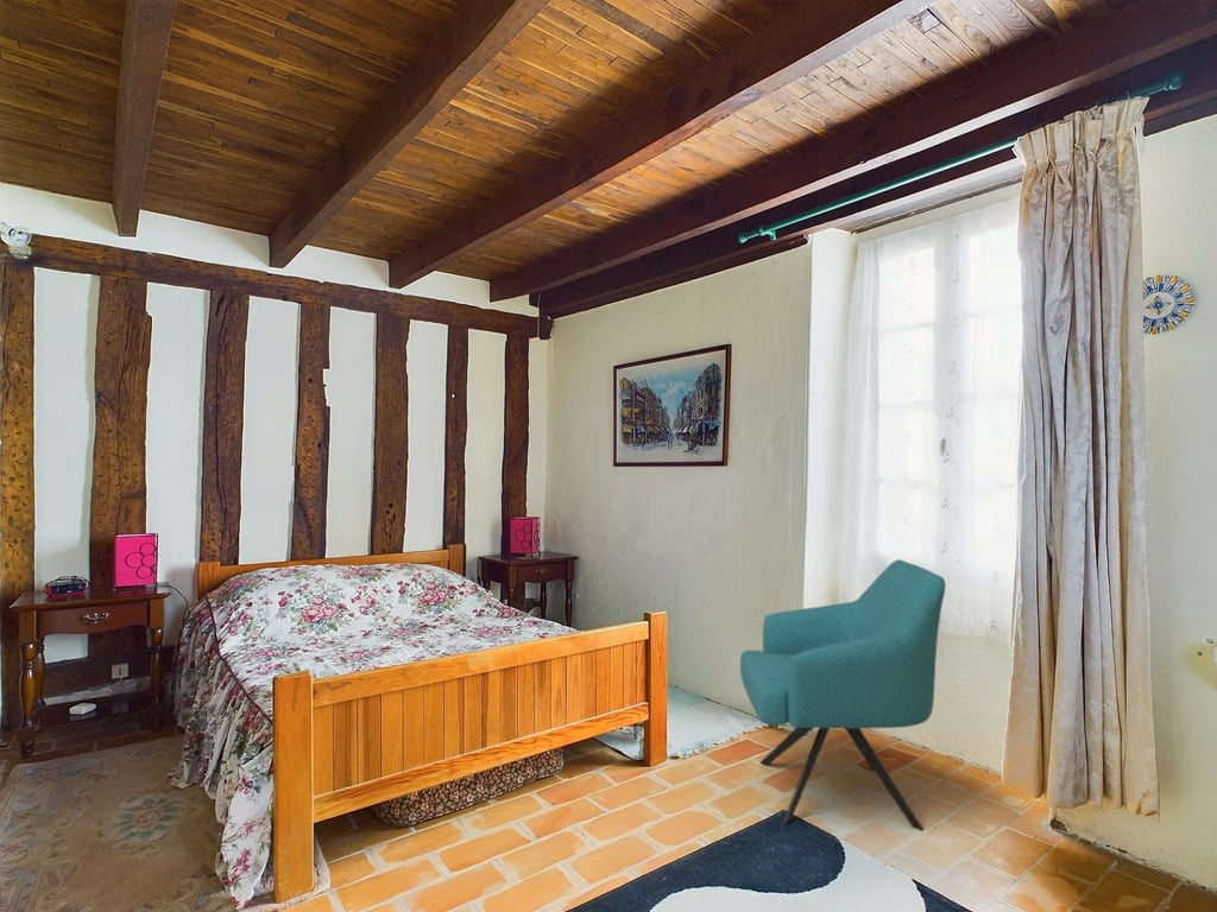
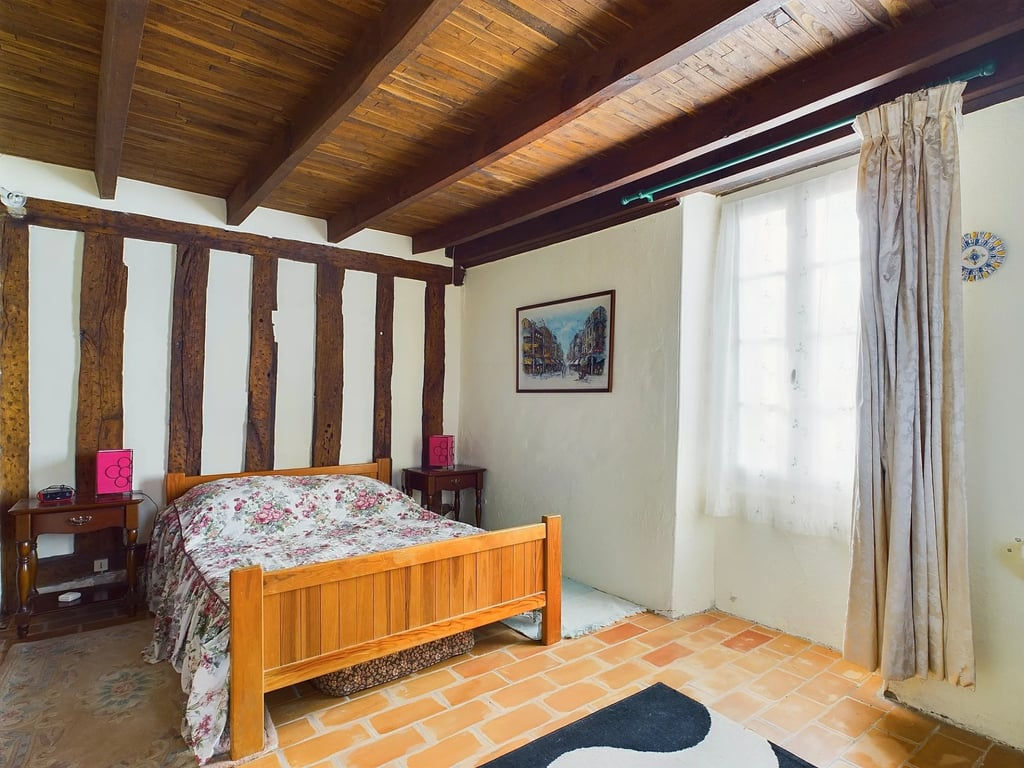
- chair [739,558,946,831]
